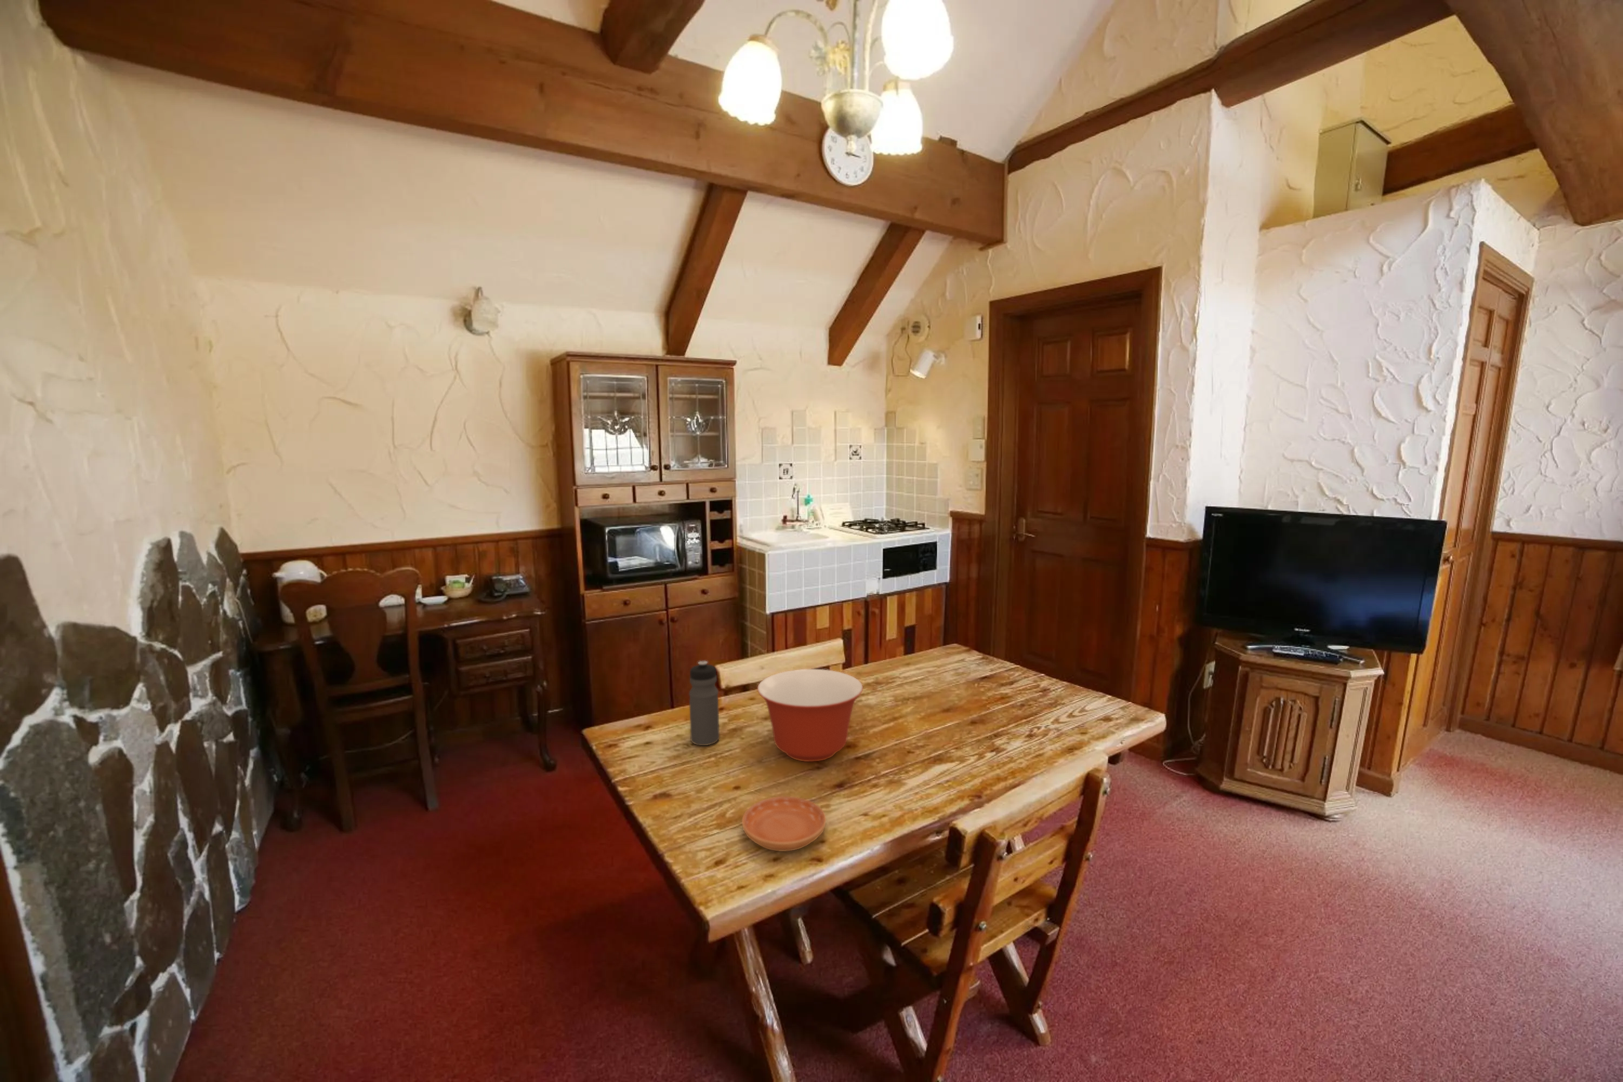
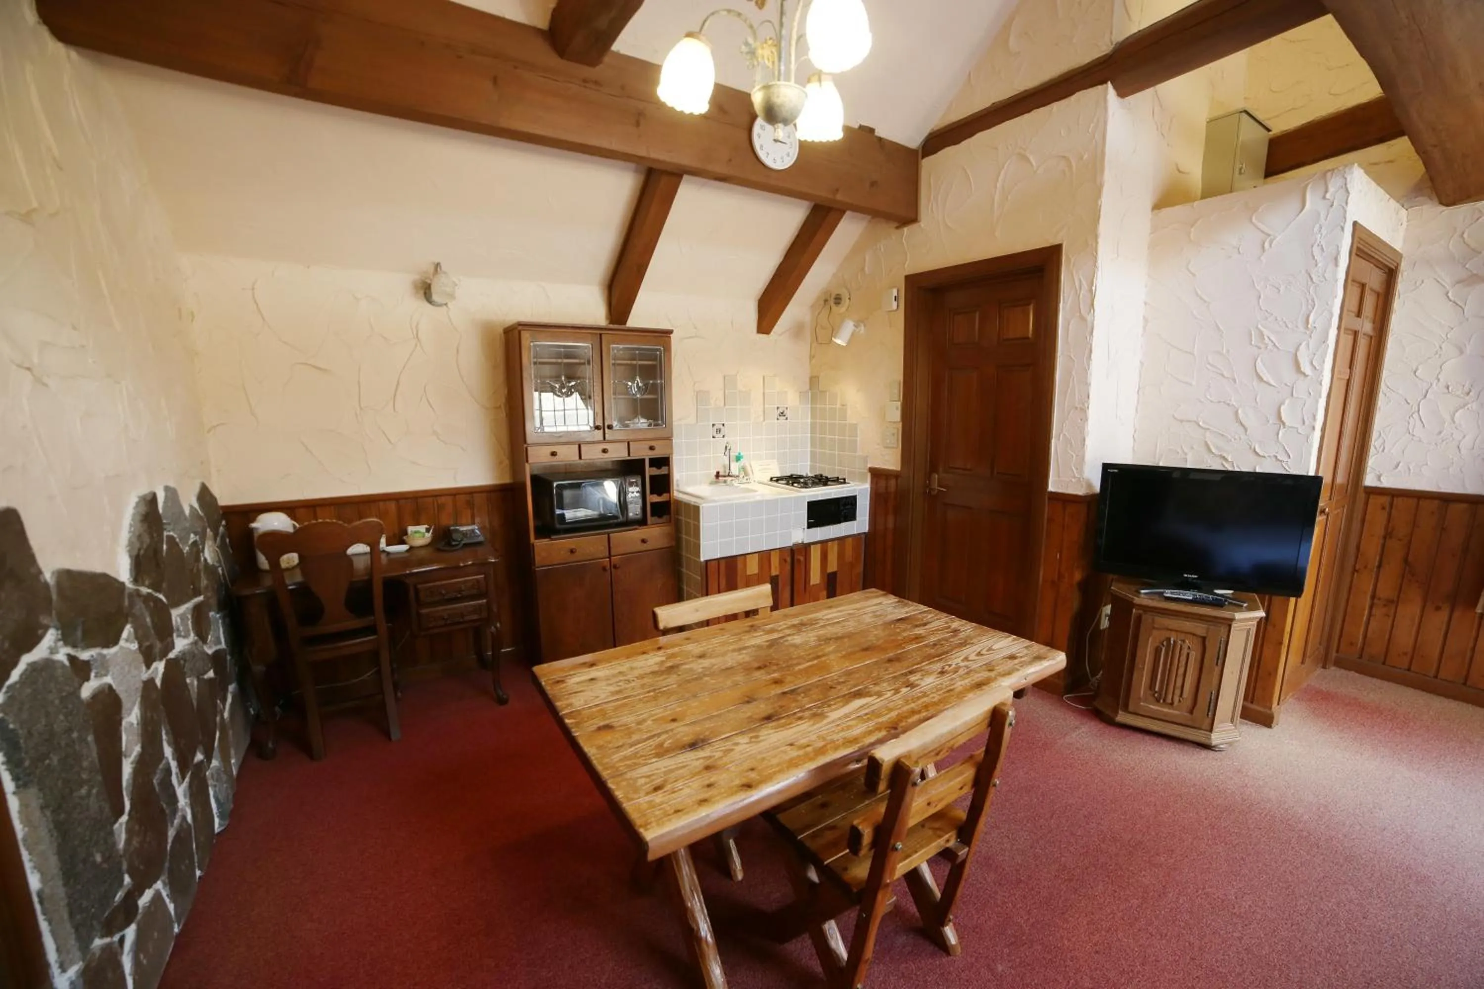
- saucer [741,796,827,853]
- water bottle [688,661,720,746]
- mixing bowl [757,669,863,762]
